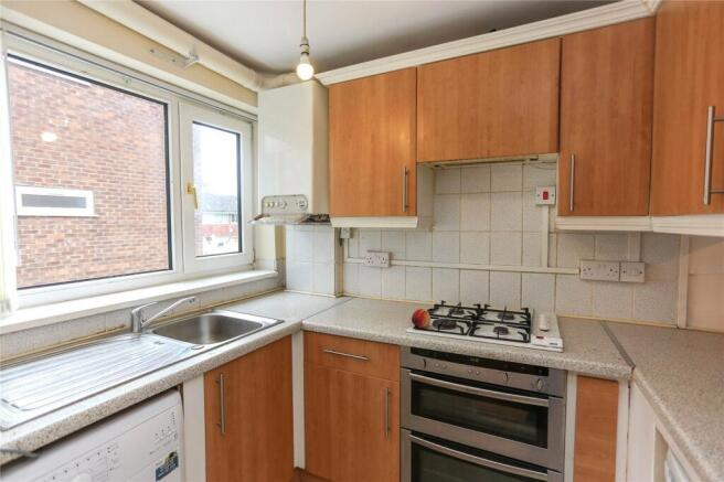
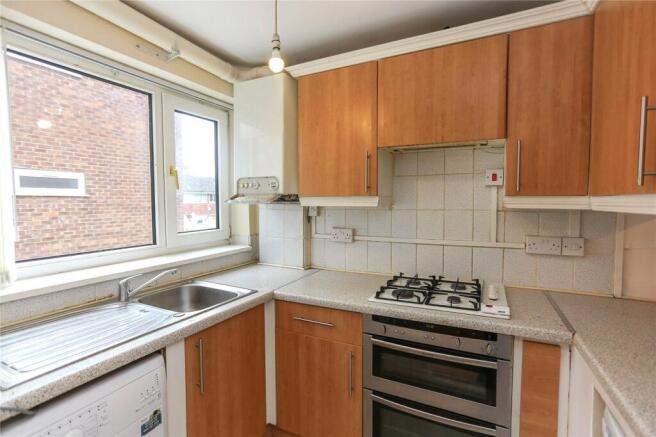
- fruit [411,308,432,329]
